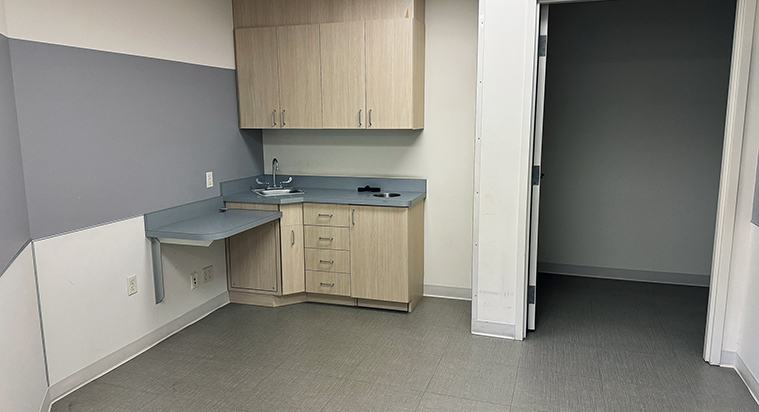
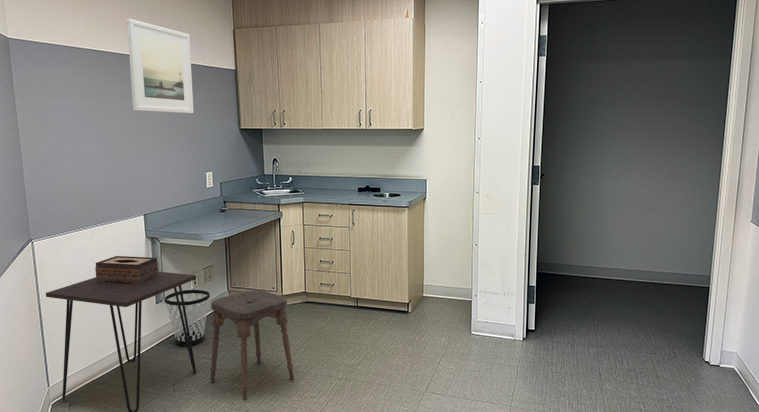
+ tissue box [94,255,159,284]
+ wastebasket [163,289,211,347]
+ stool [209,289,295,402]
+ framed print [126,18,194,114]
+ desk [45,271,197,412]
